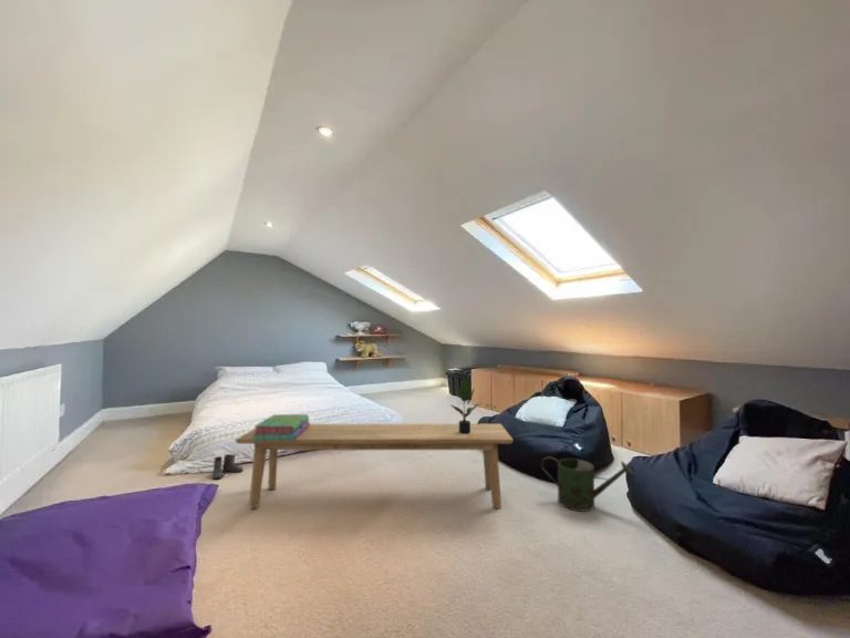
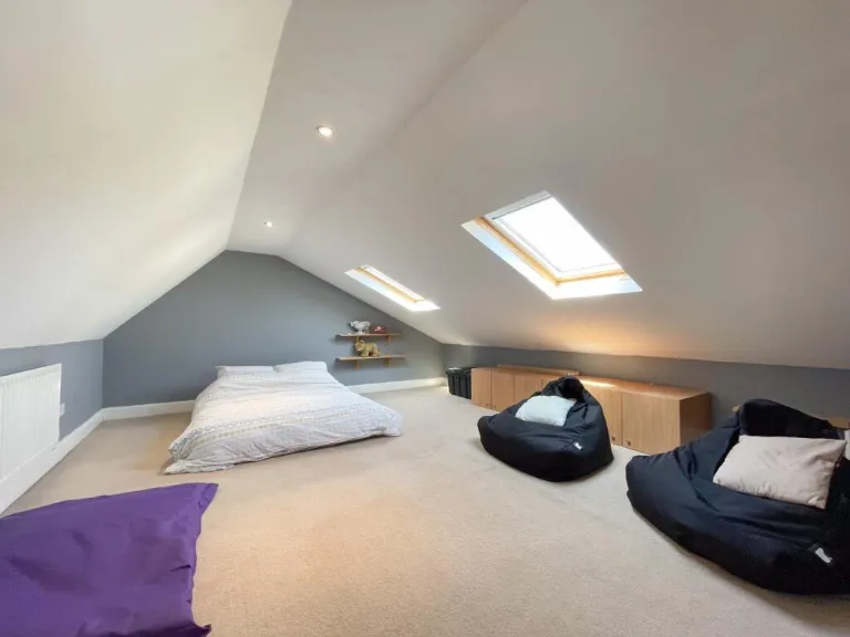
- bench [235,423,515,510]
- boots [206,453,243,481]
- potted plant [449,377,479,434]
- stack of books [252,413,311,441]
- watering can [540,456,635,513]
